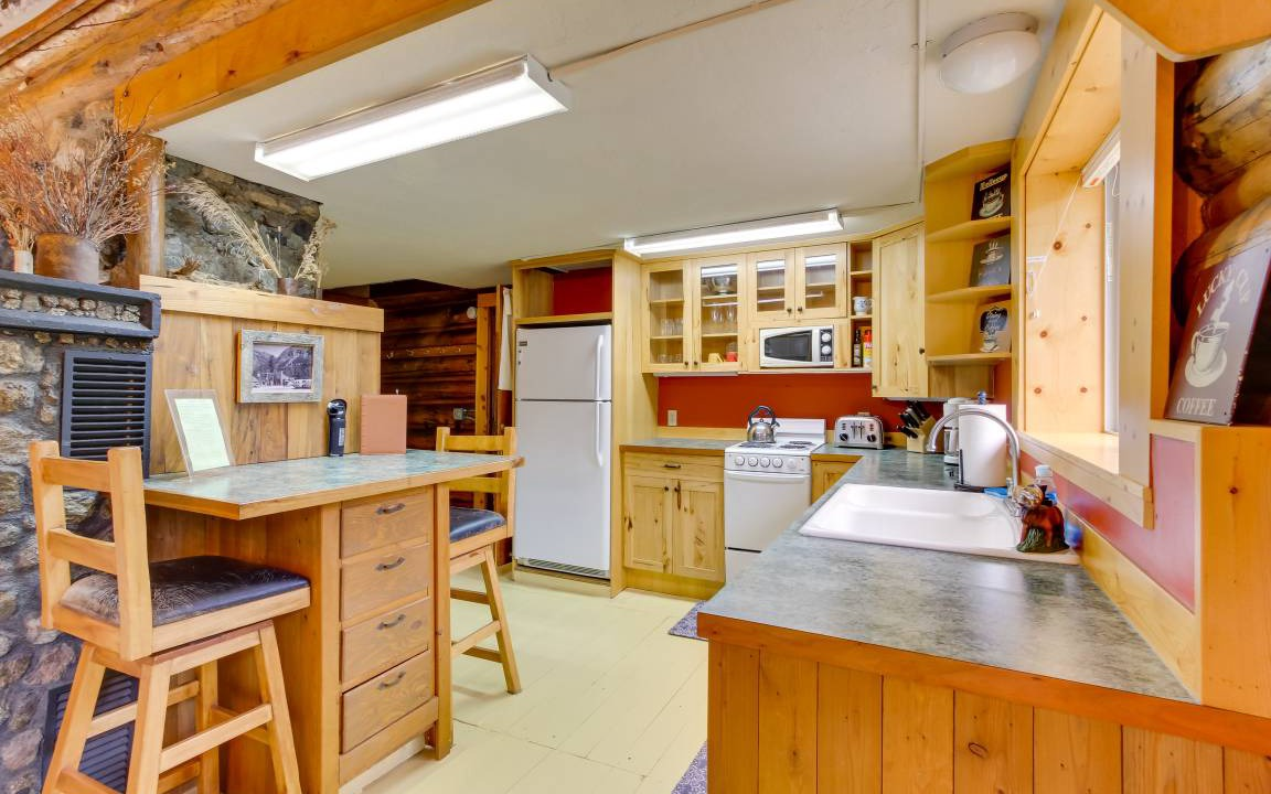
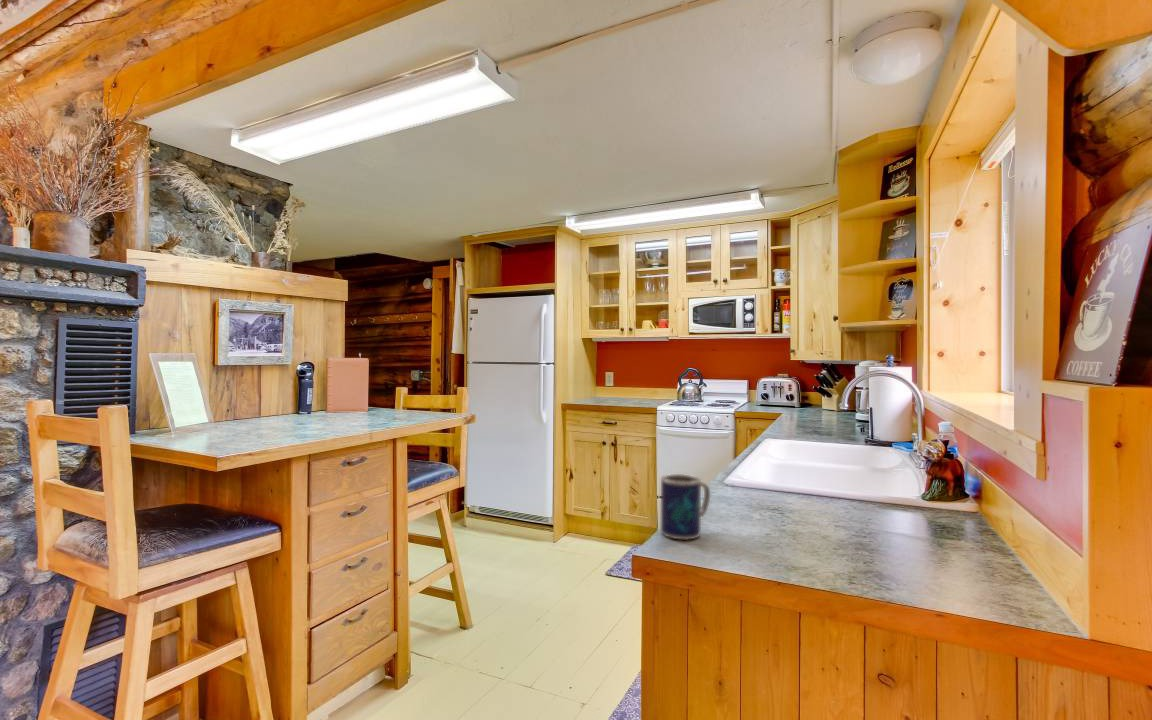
+ mug [659,473,711,541]
